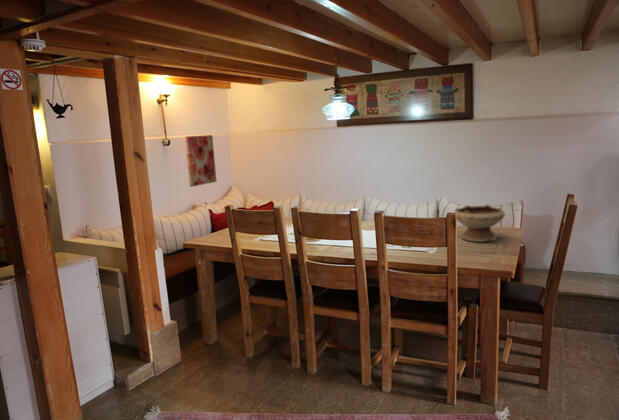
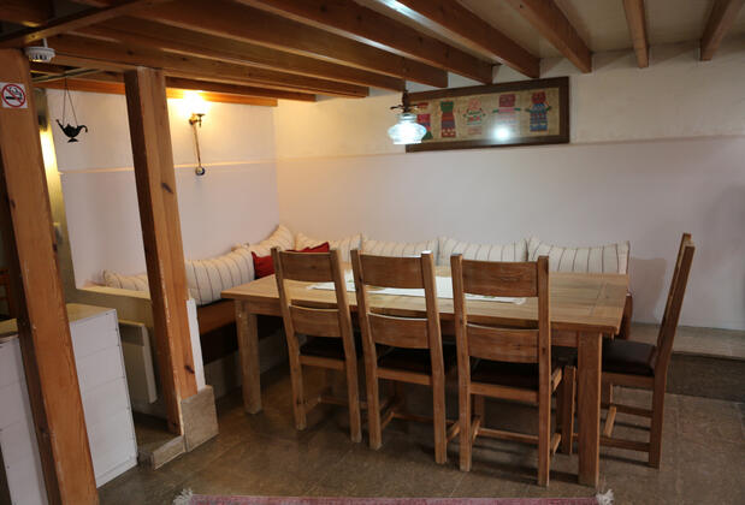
- wall art [184,134,218,188]
- bowl [452,204,506,243]
